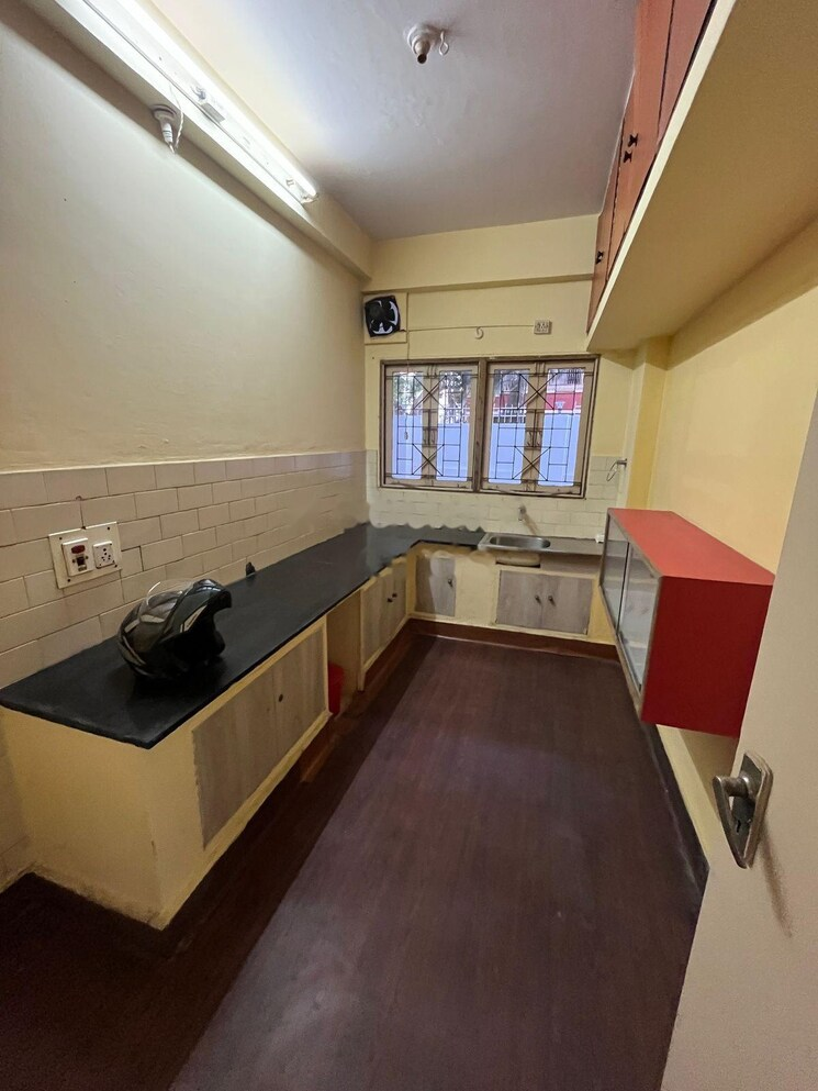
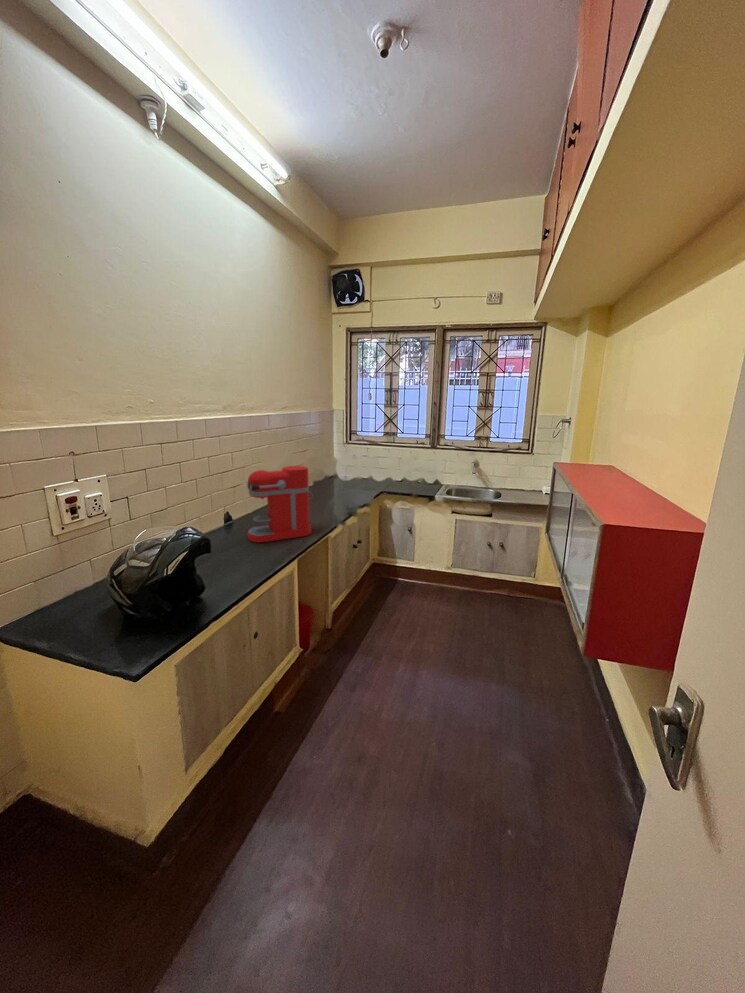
+ coffee maker [246,465,314,543]
